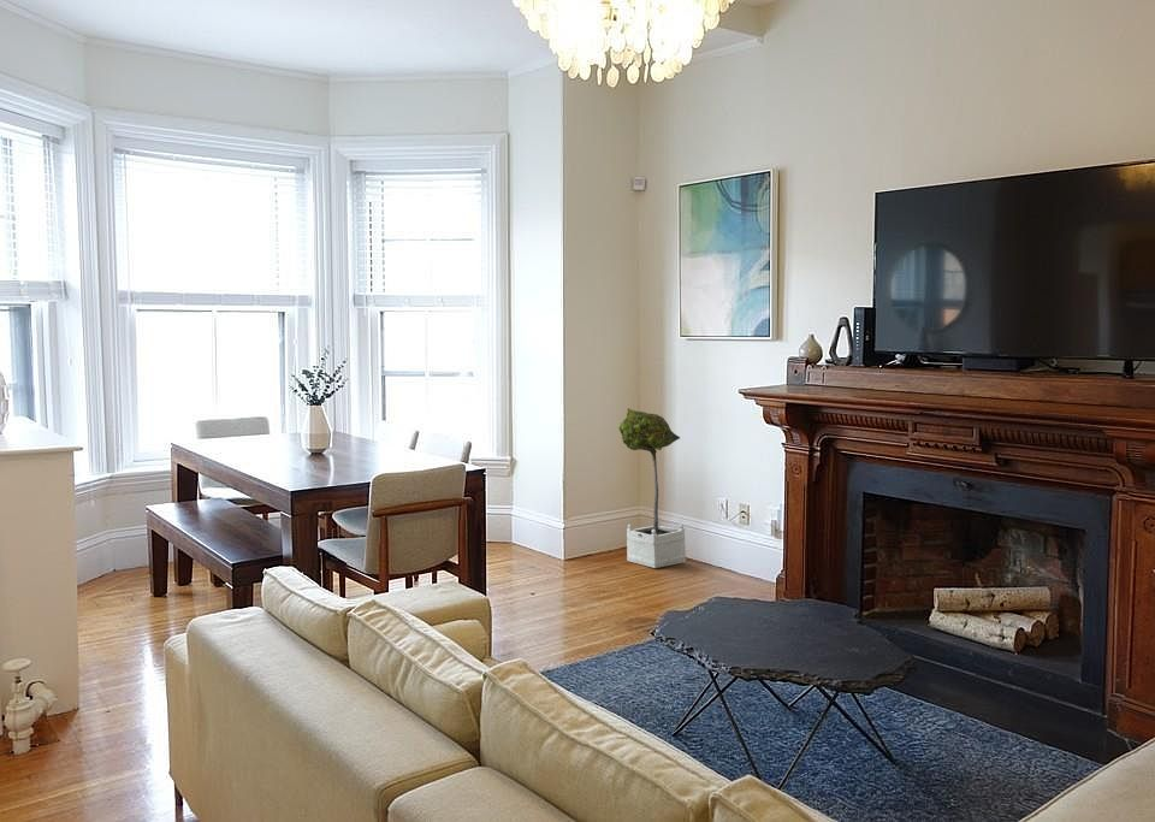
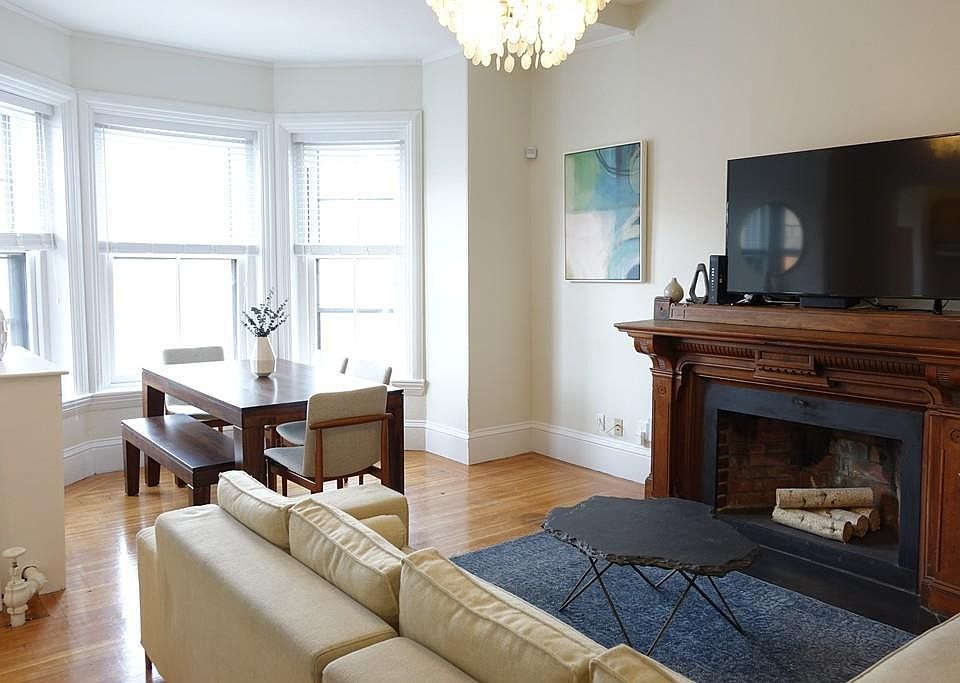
- potted tree [617,407,687,569]
